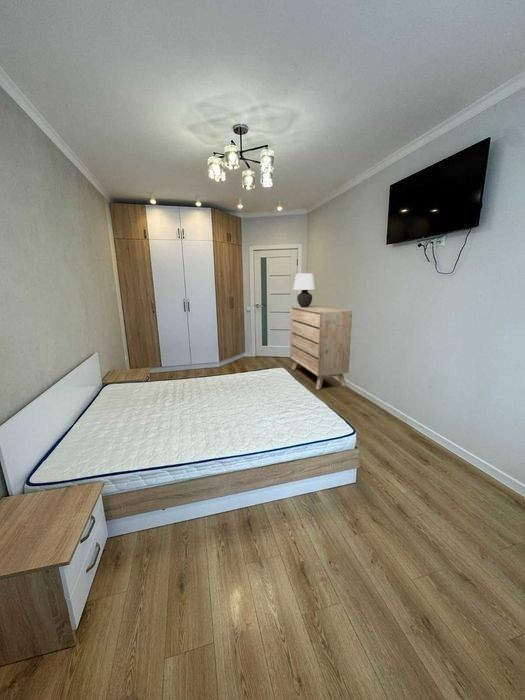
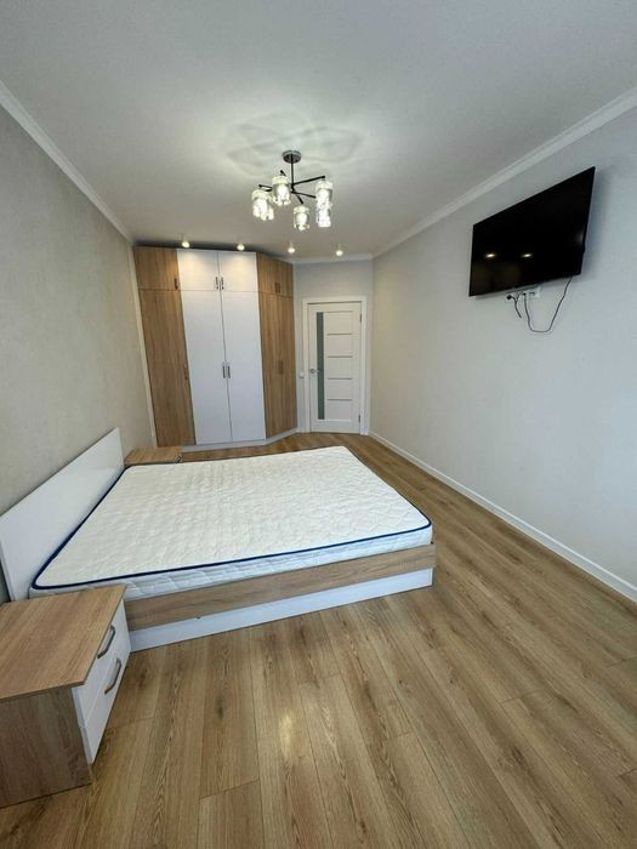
- dresser [289,305,353,391]
- table lamp [292,272,317,307]
